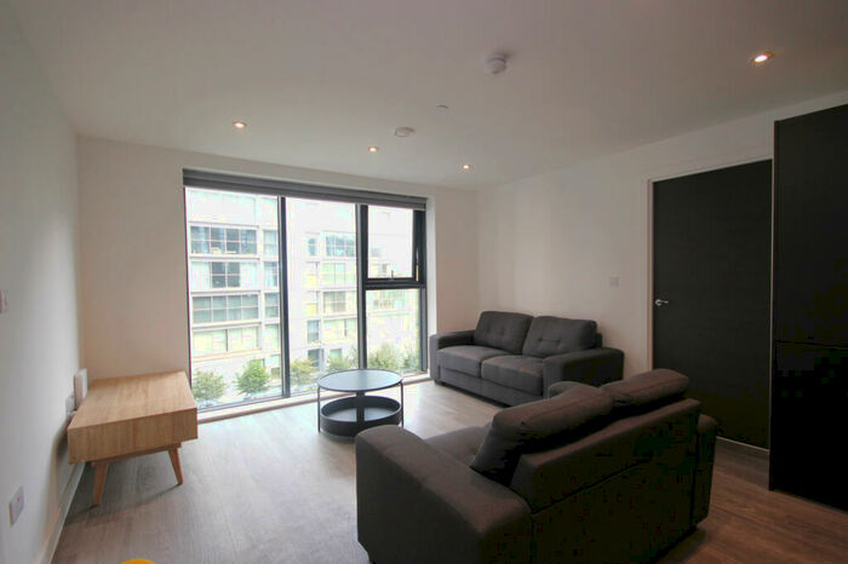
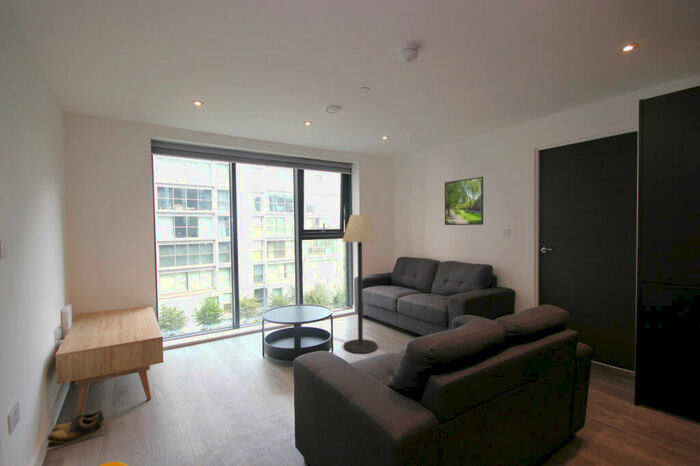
+ shoes [44,410,108,452]
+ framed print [444,176,484,226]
+ floor lamp [341,214,378,355]
